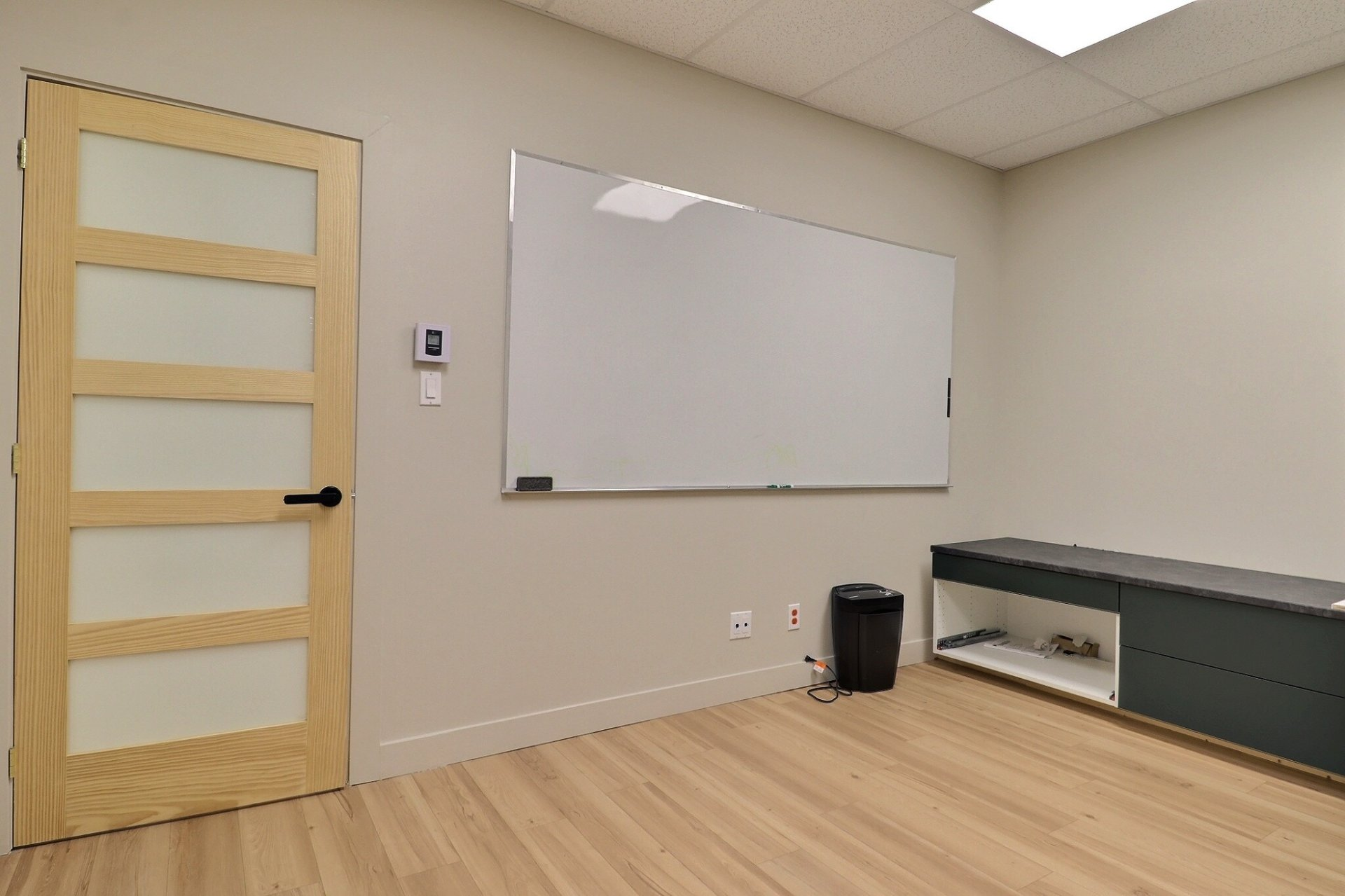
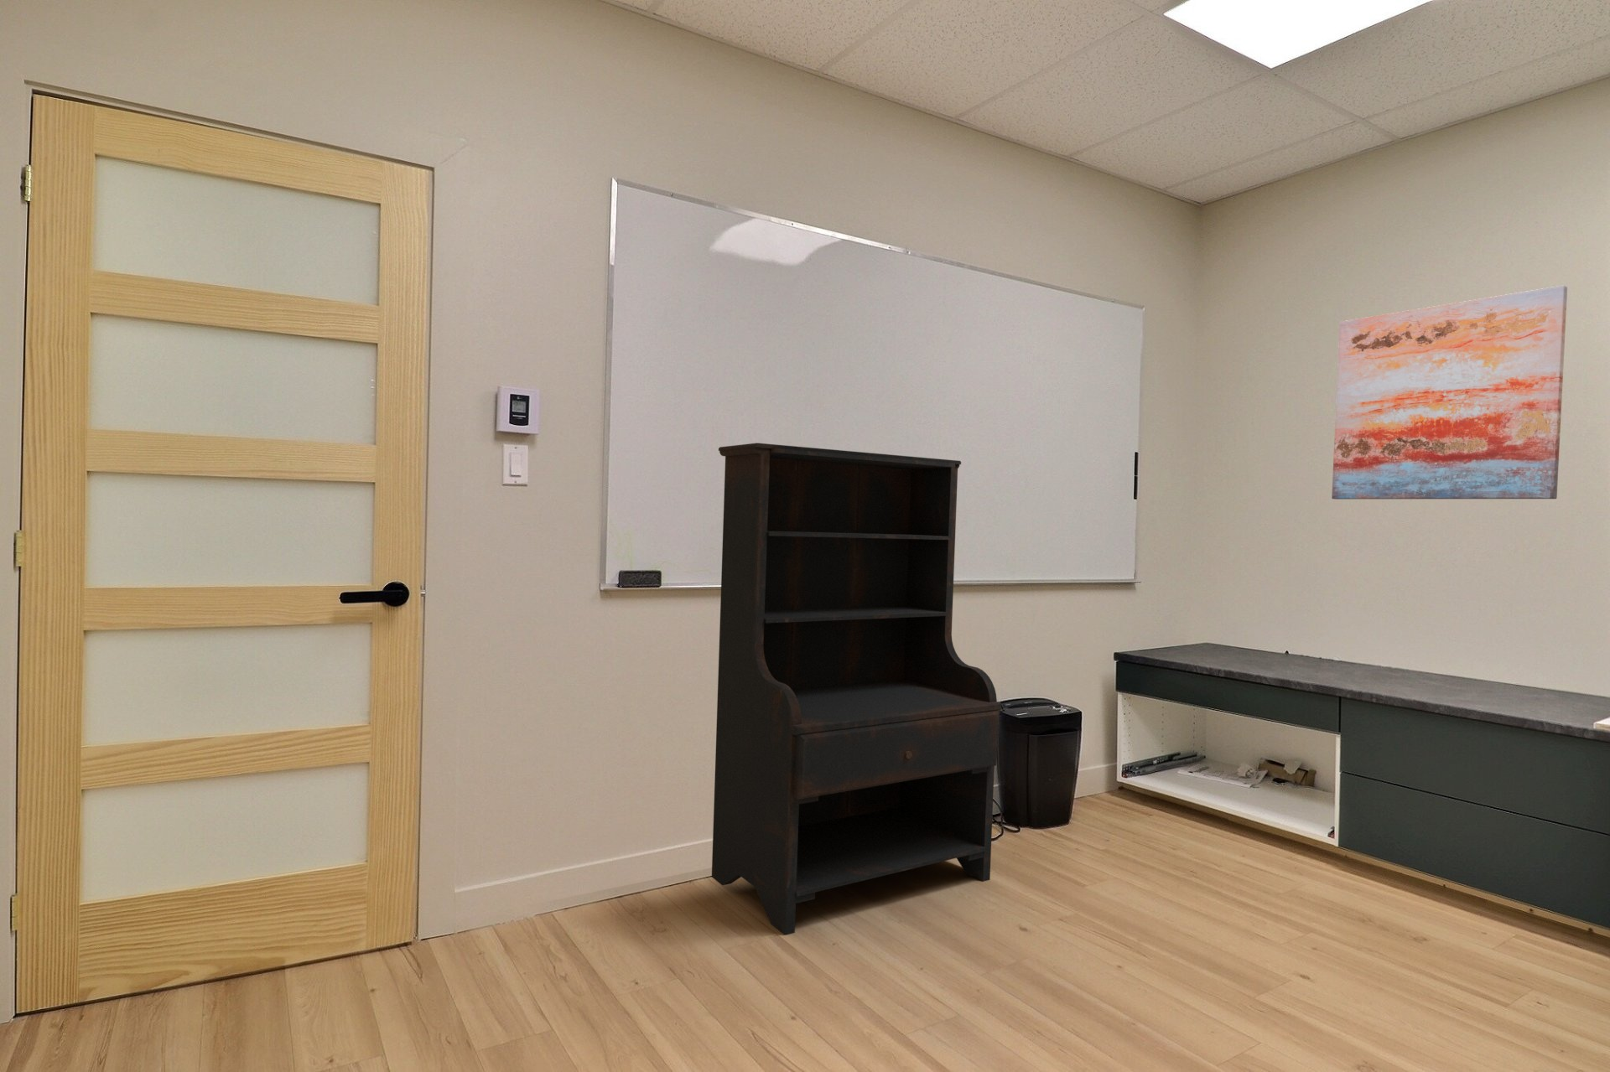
+ bookshelf [711,443,1002,937]
+ wall art [1331,285,1568,500]
